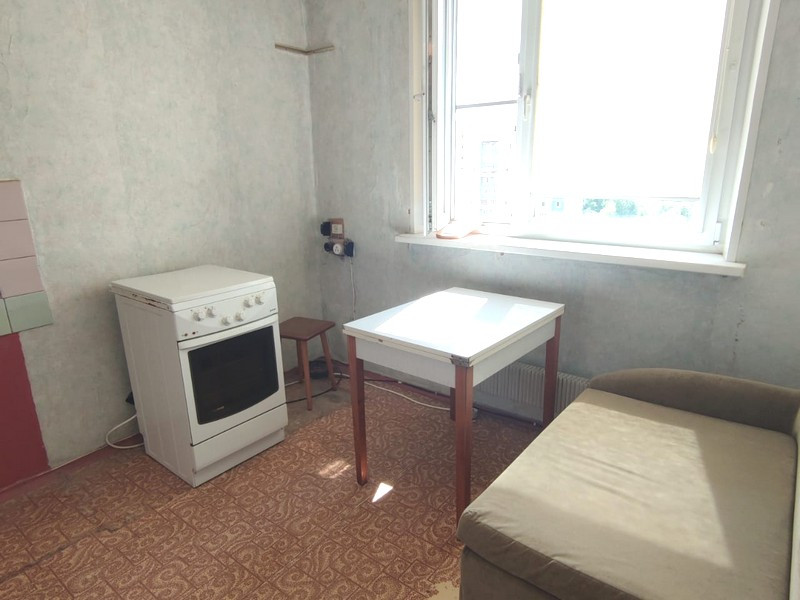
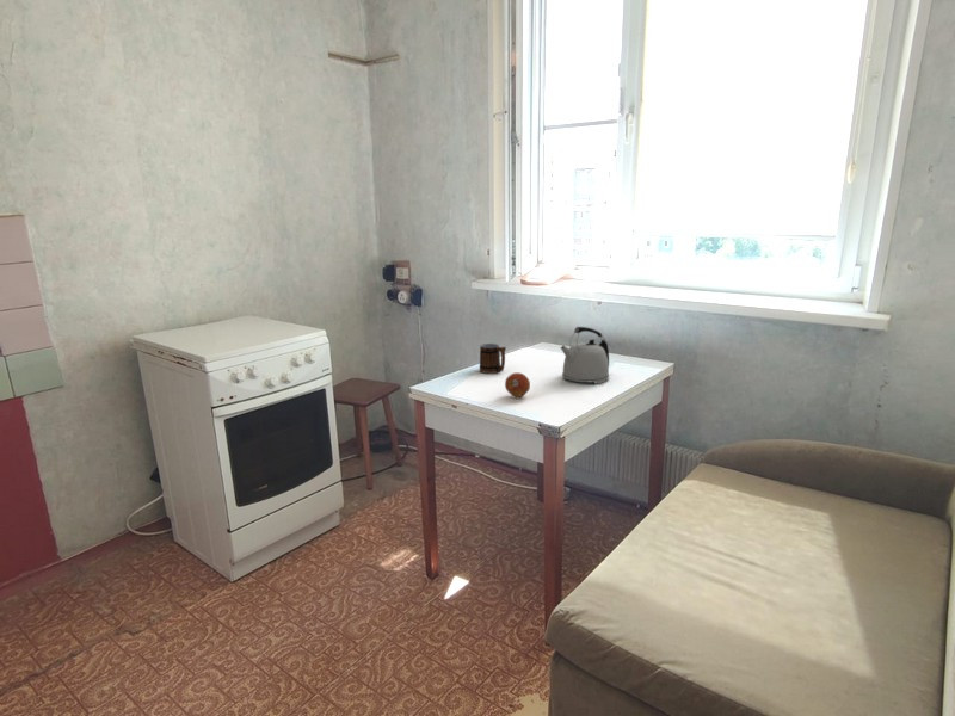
+ kettle [559,326,610,385]
+ mug [479,342,507,375]
+ fruit [504,371,531,399]
